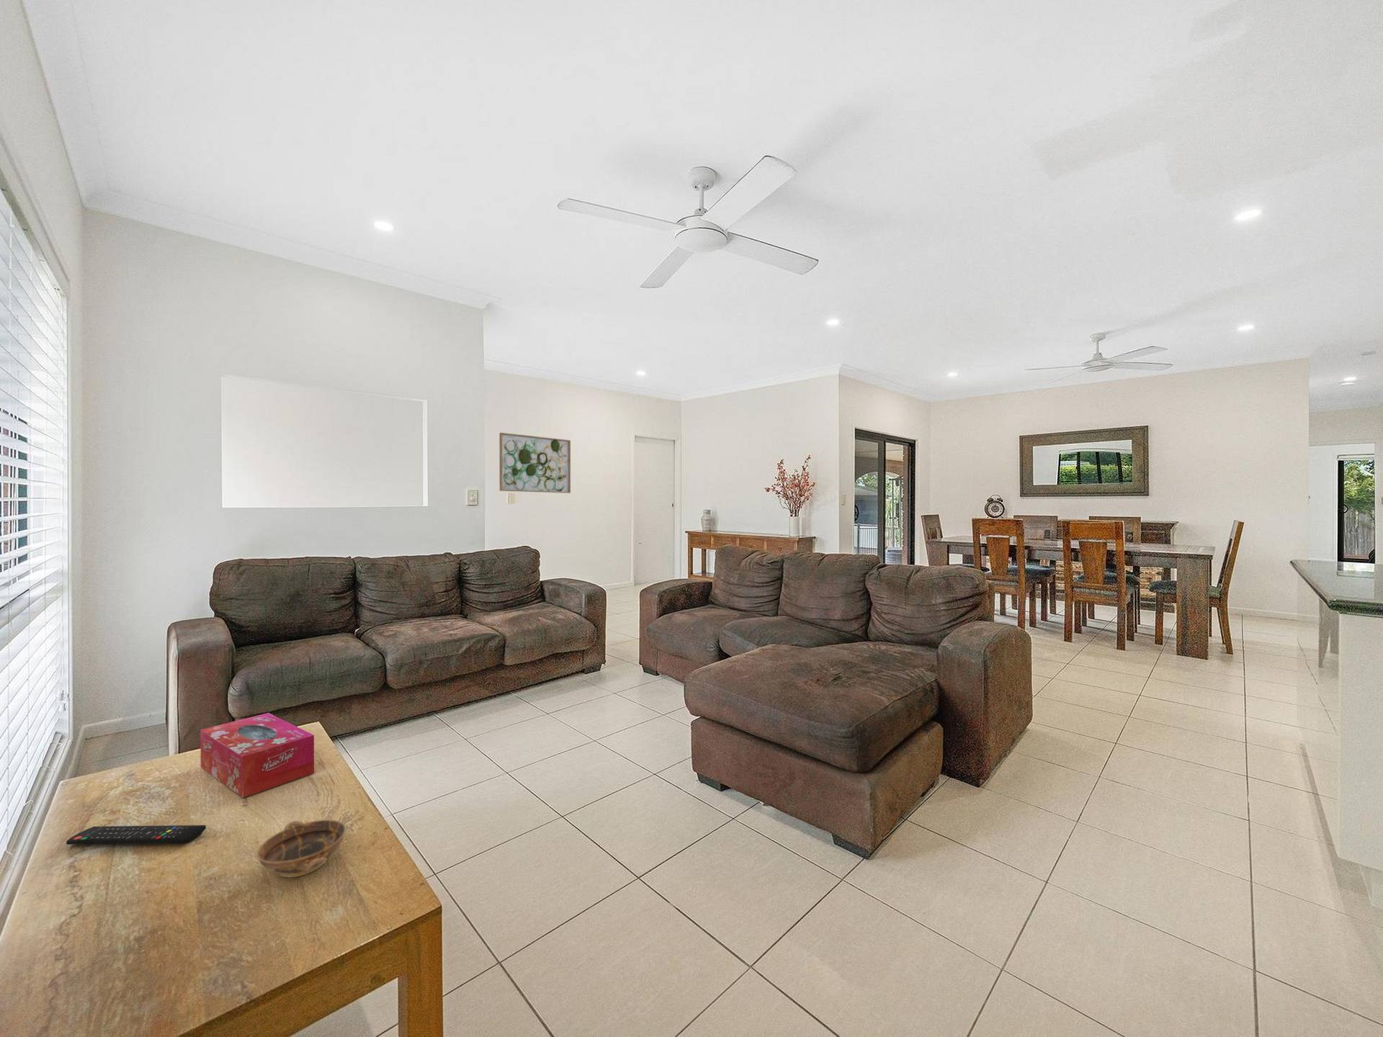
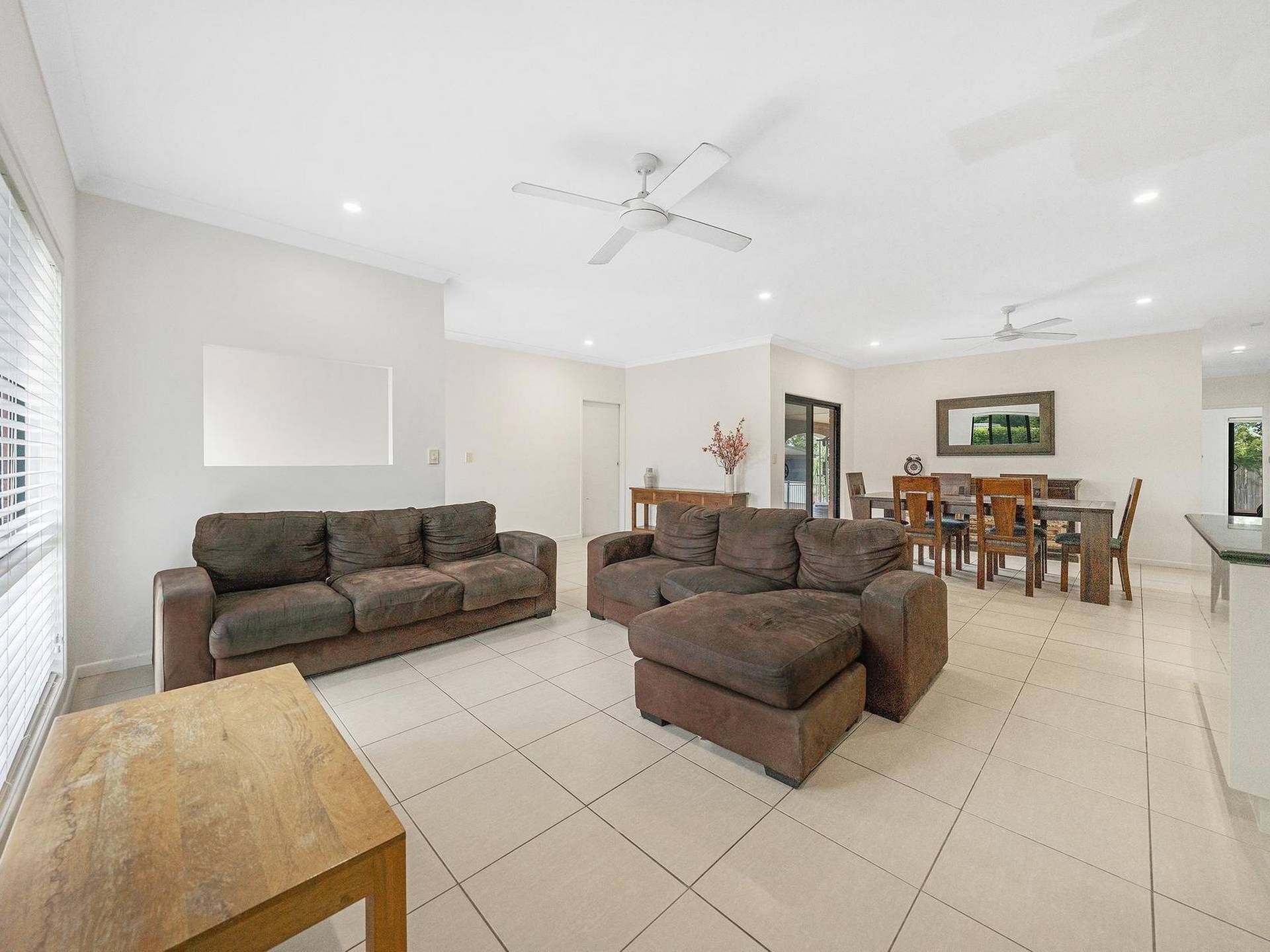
- wall art [499,432,572,495]
- bowl [256,819,347,878]
- tissue box [199,712,315,798]
- remote control [65,825,207,845]
